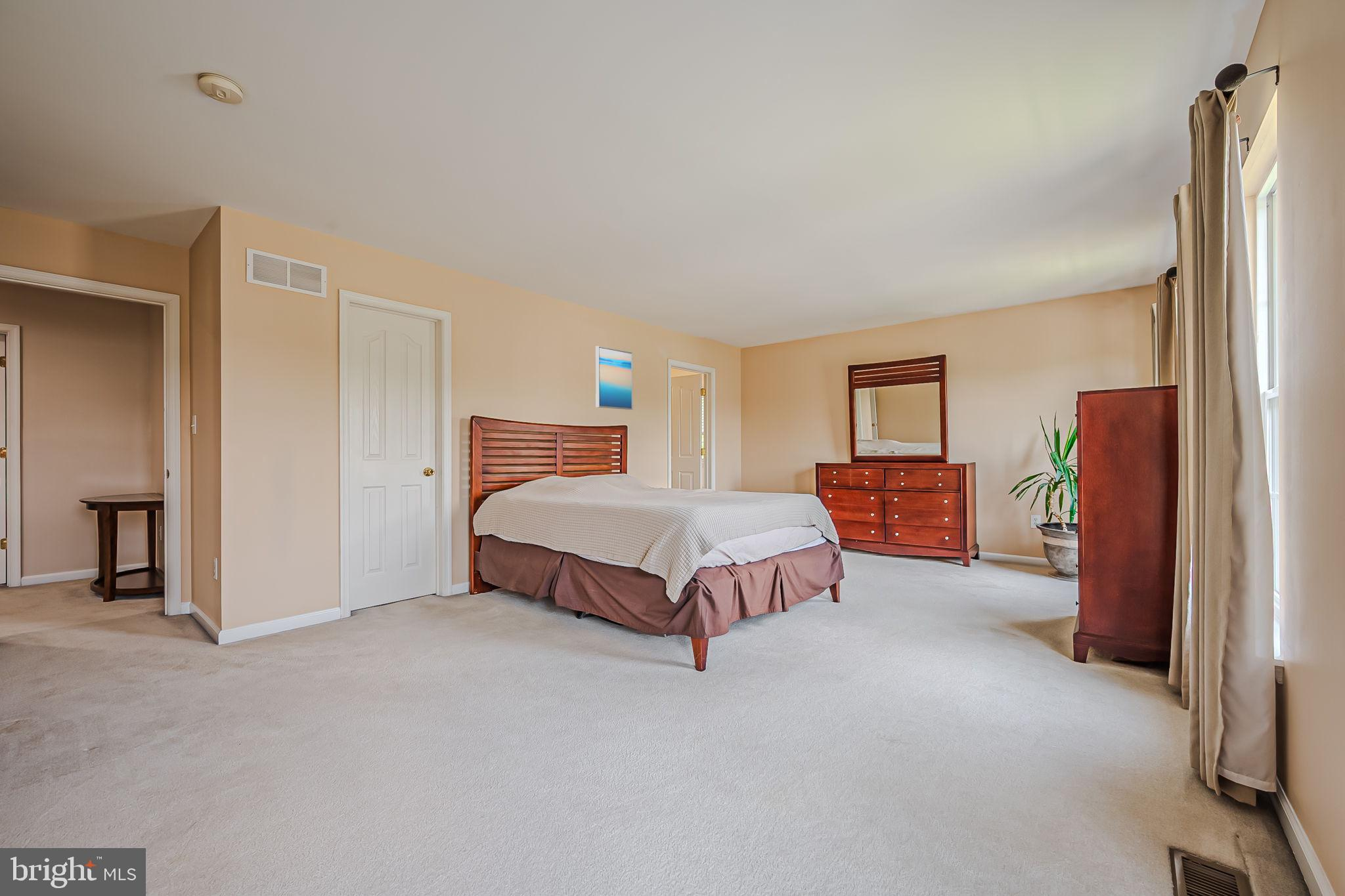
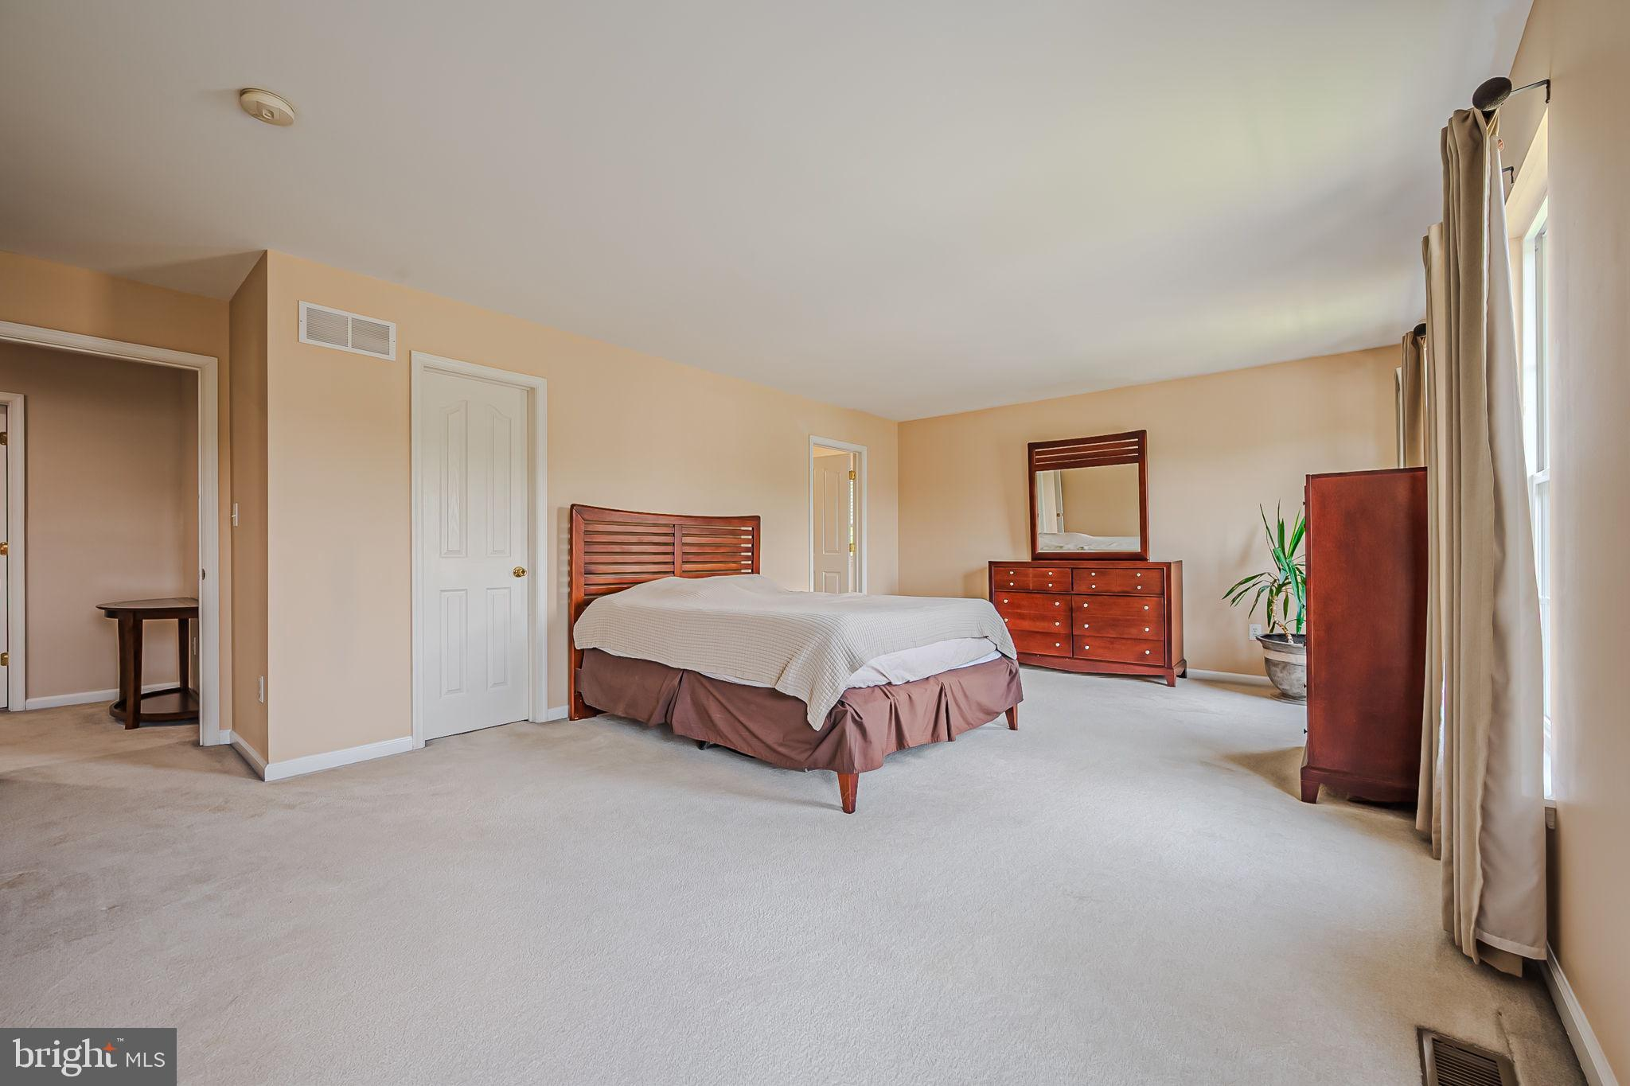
- wall art [595,345,633,410]
